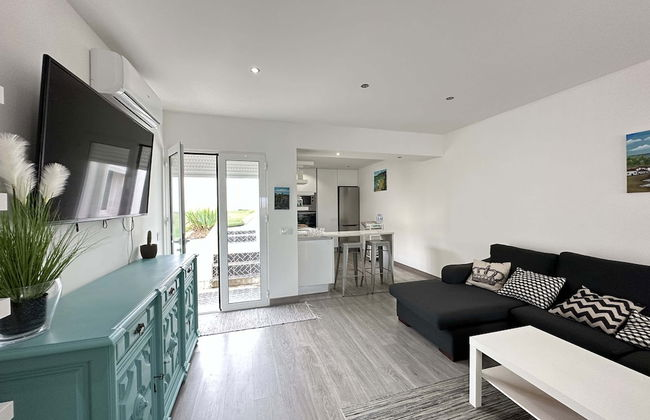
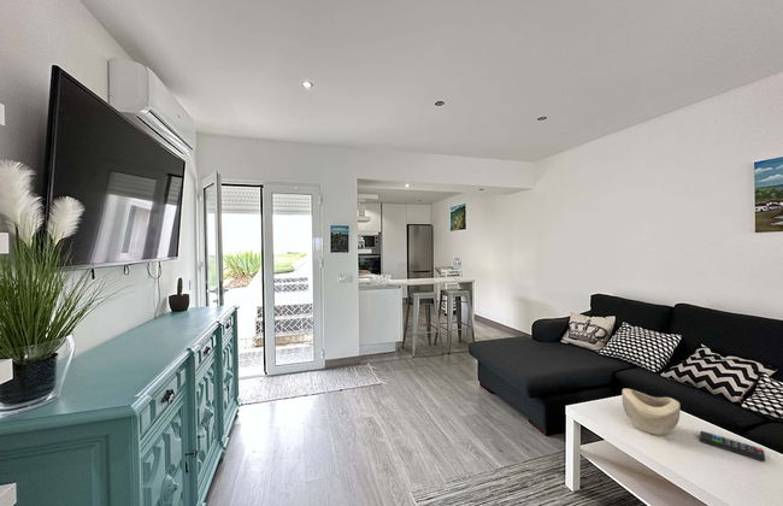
+ remote control [699,430,766,463]
+ decorative bowl [620,388,682,436]
